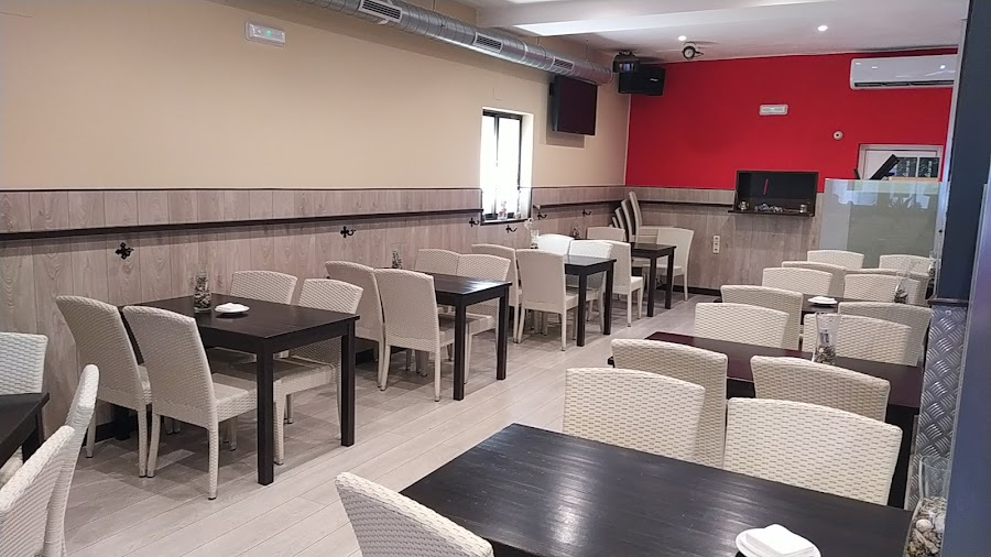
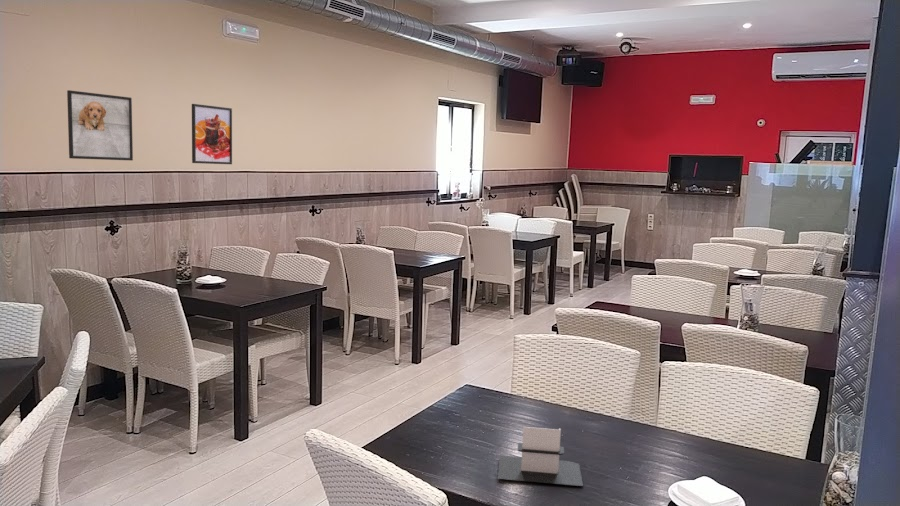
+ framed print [191,103,233,165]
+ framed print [66,89,134,161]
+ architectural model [497,426,584,487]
